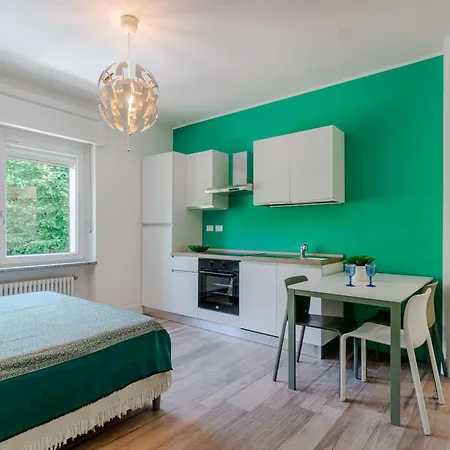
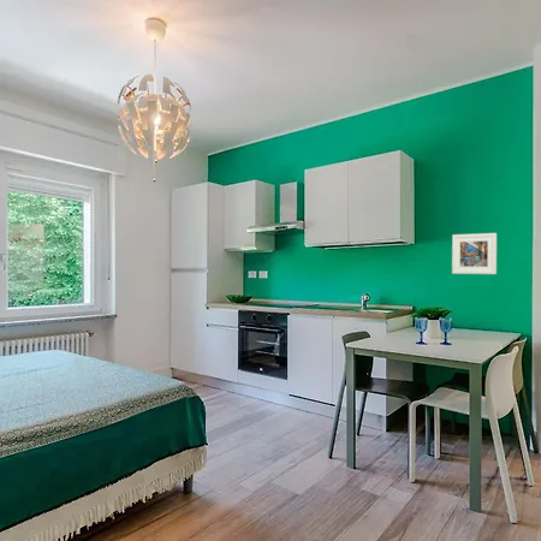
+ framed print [451,232,498,275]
